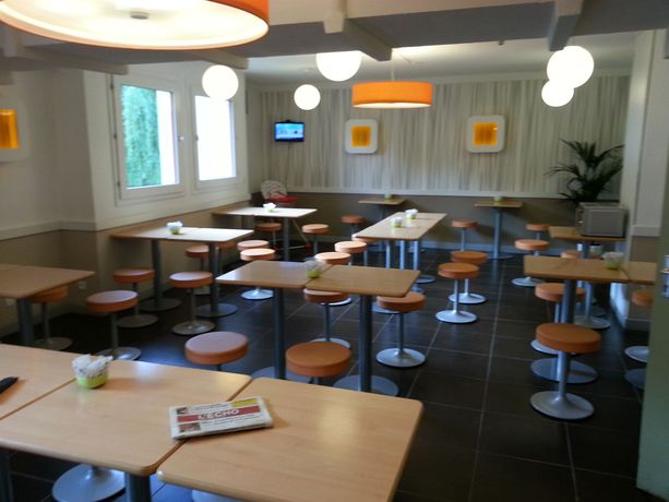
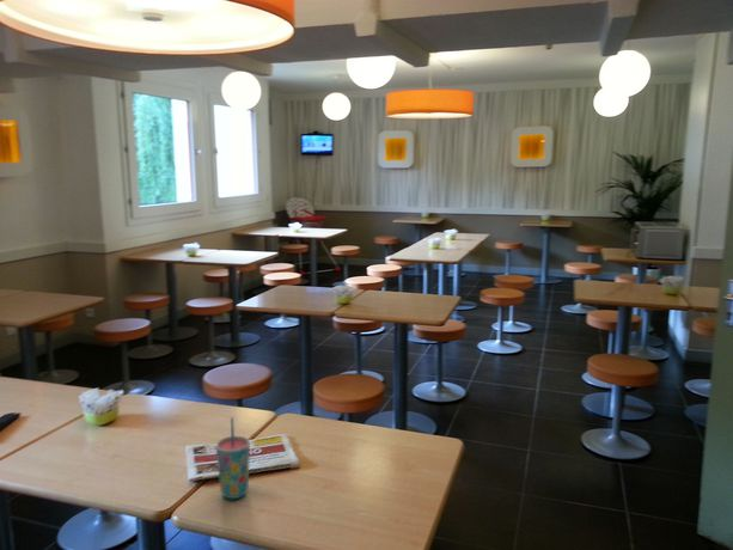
+ cup [215,416,251,500]
